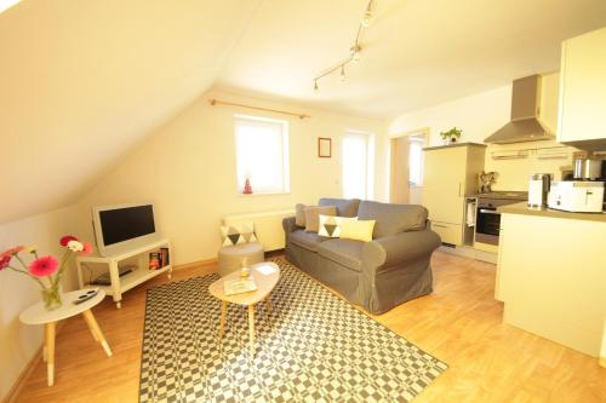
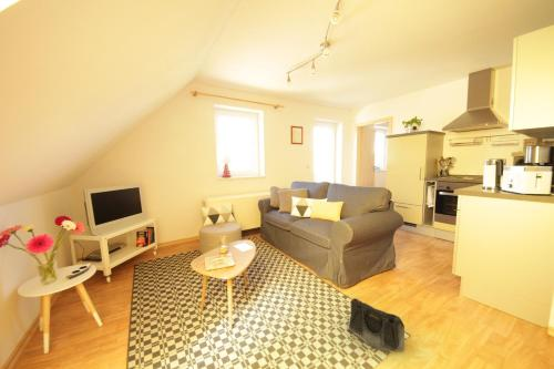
+ saddlebag [346,297,406,352]
